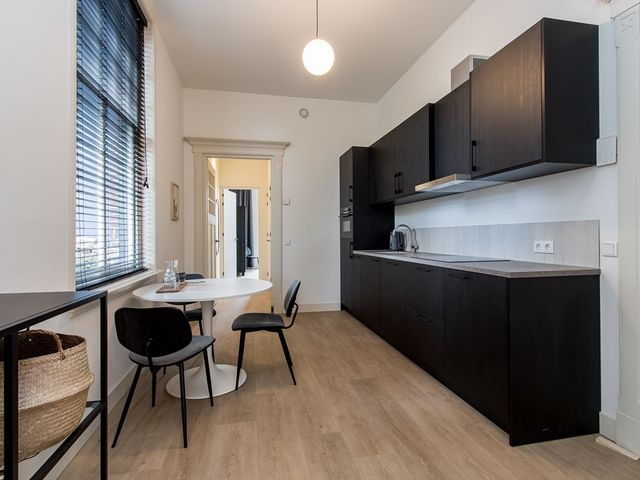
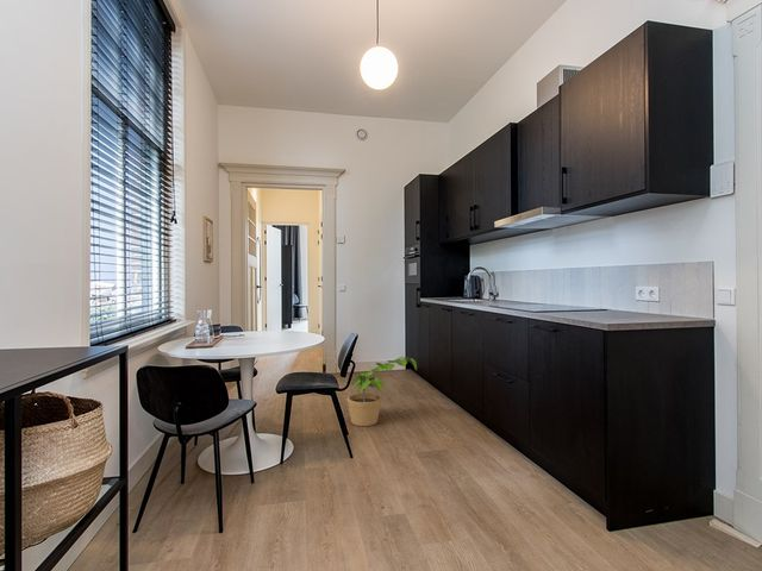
+ potted plant [346,356,418,427]
